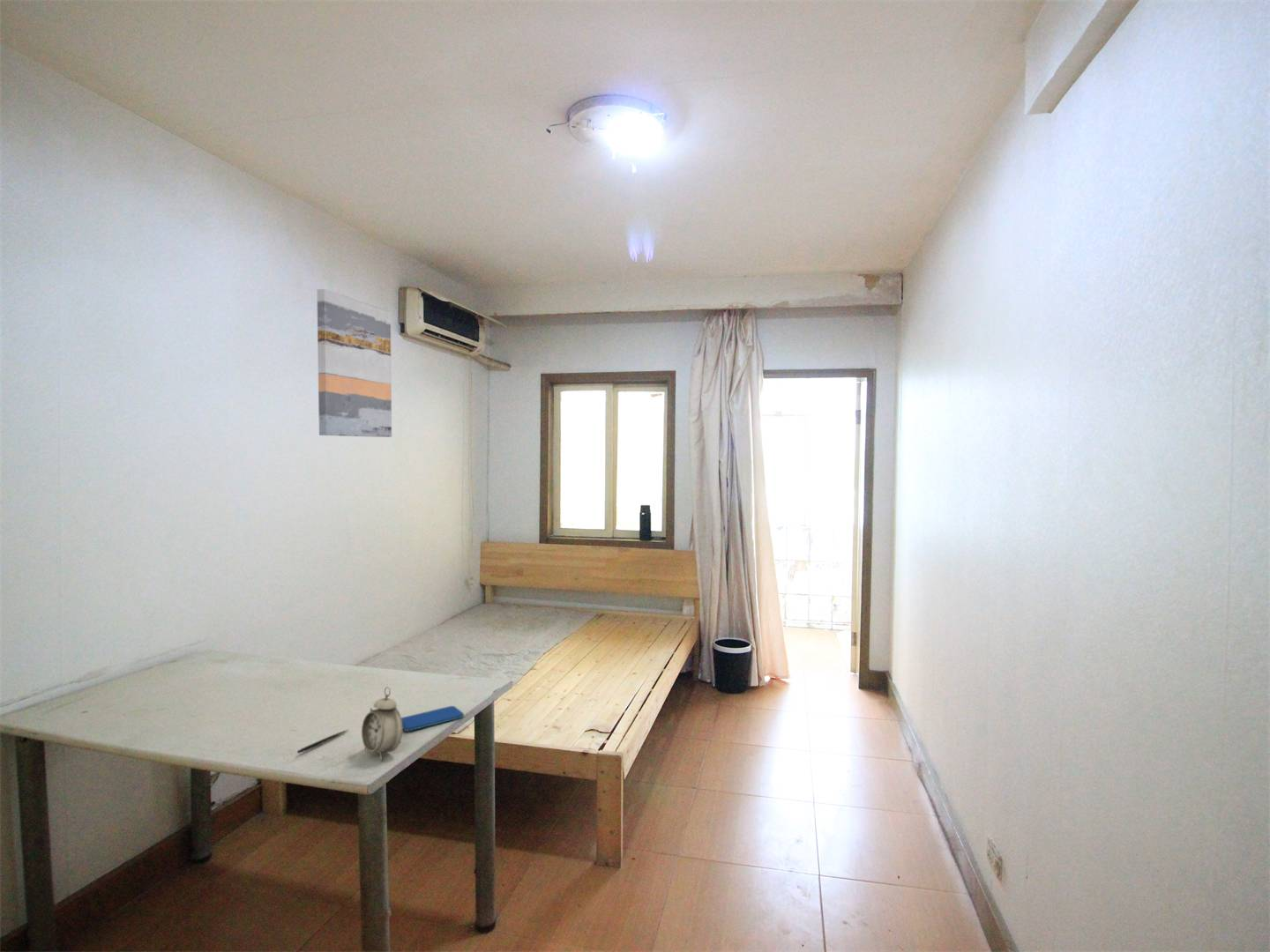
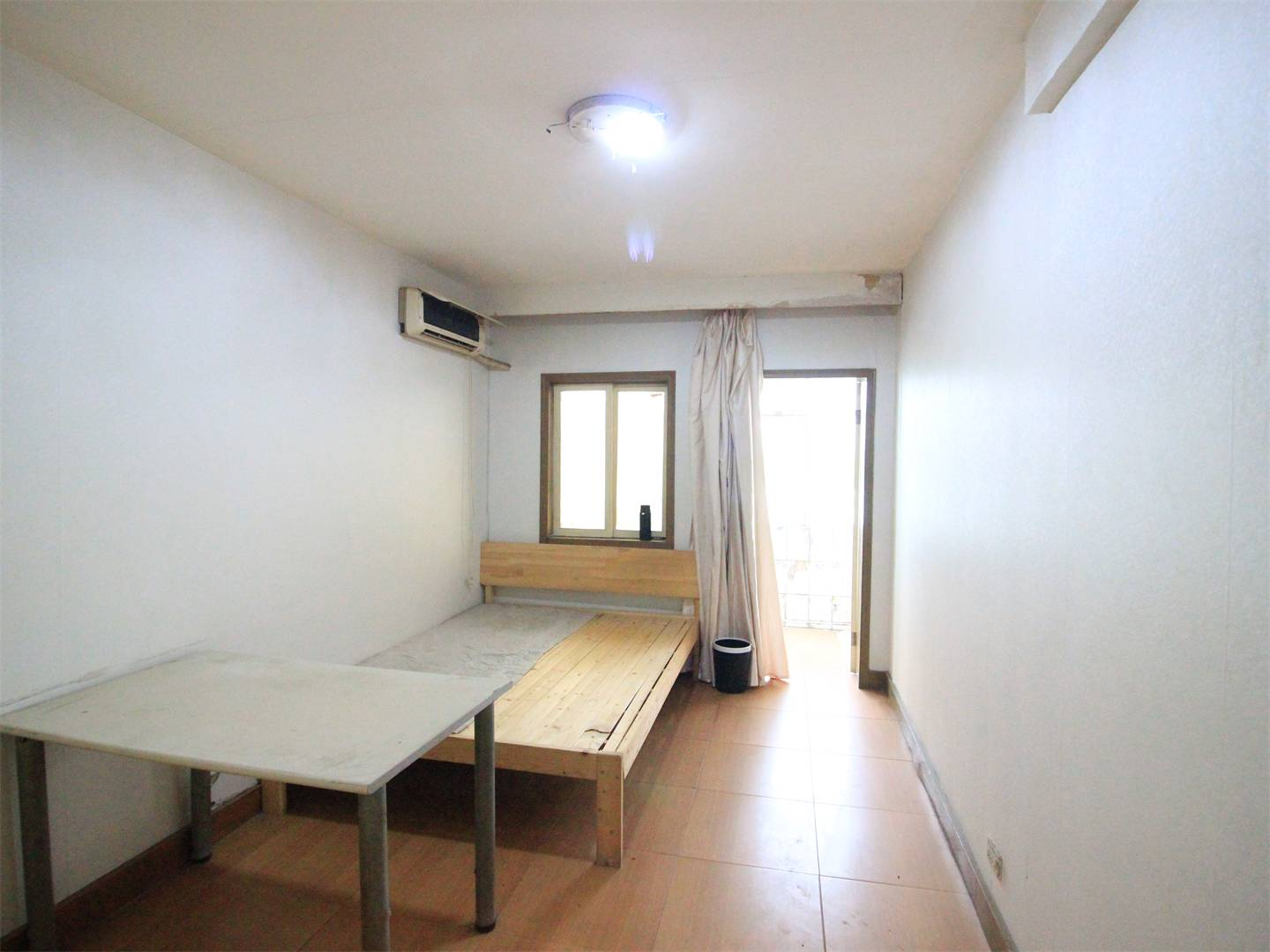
- wall art [316,288,392,438]
- alarm clock [361,686,403,762]
- pen [296,729,349,755]
- smartphone [401,705,465,732]
